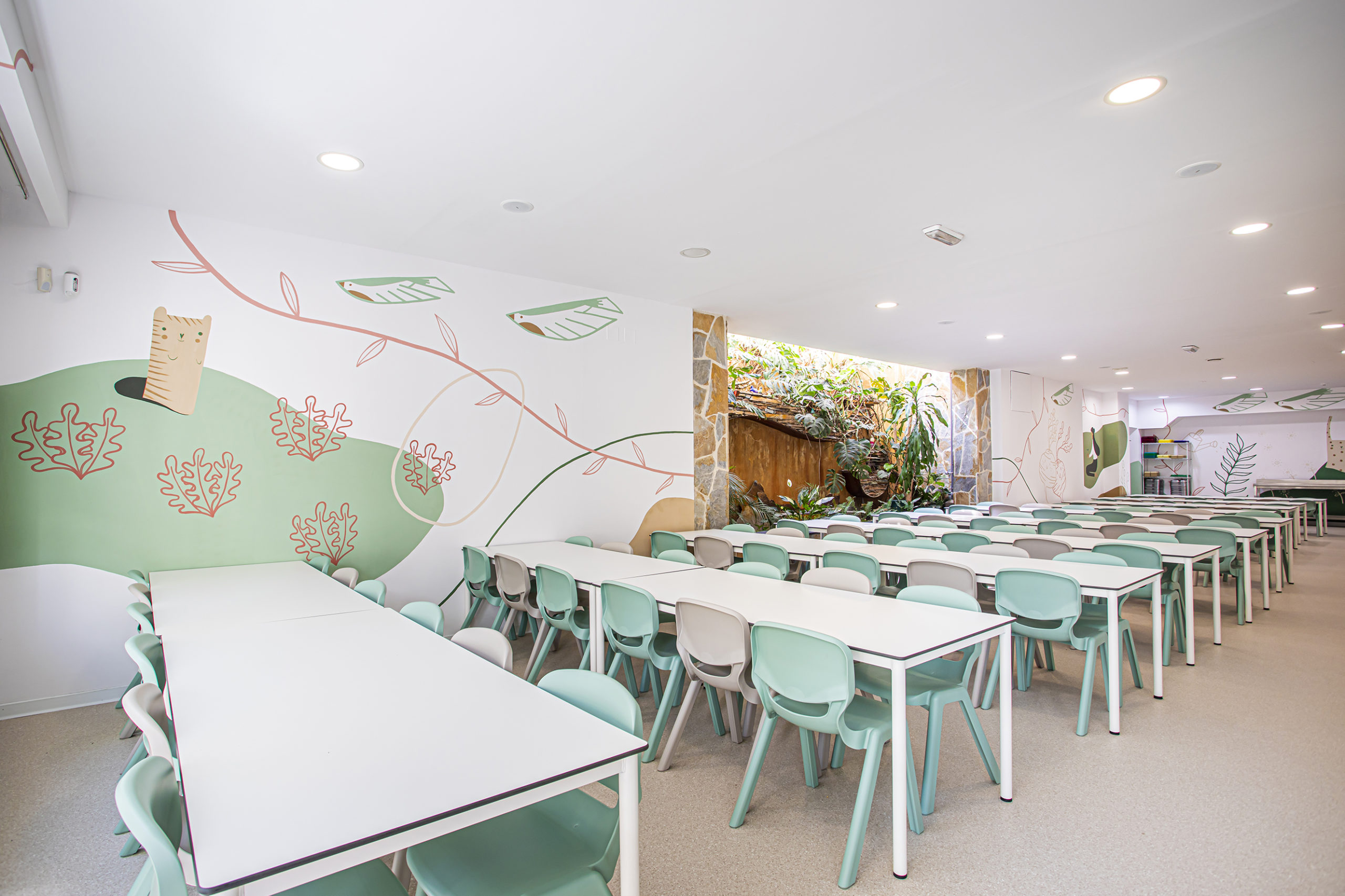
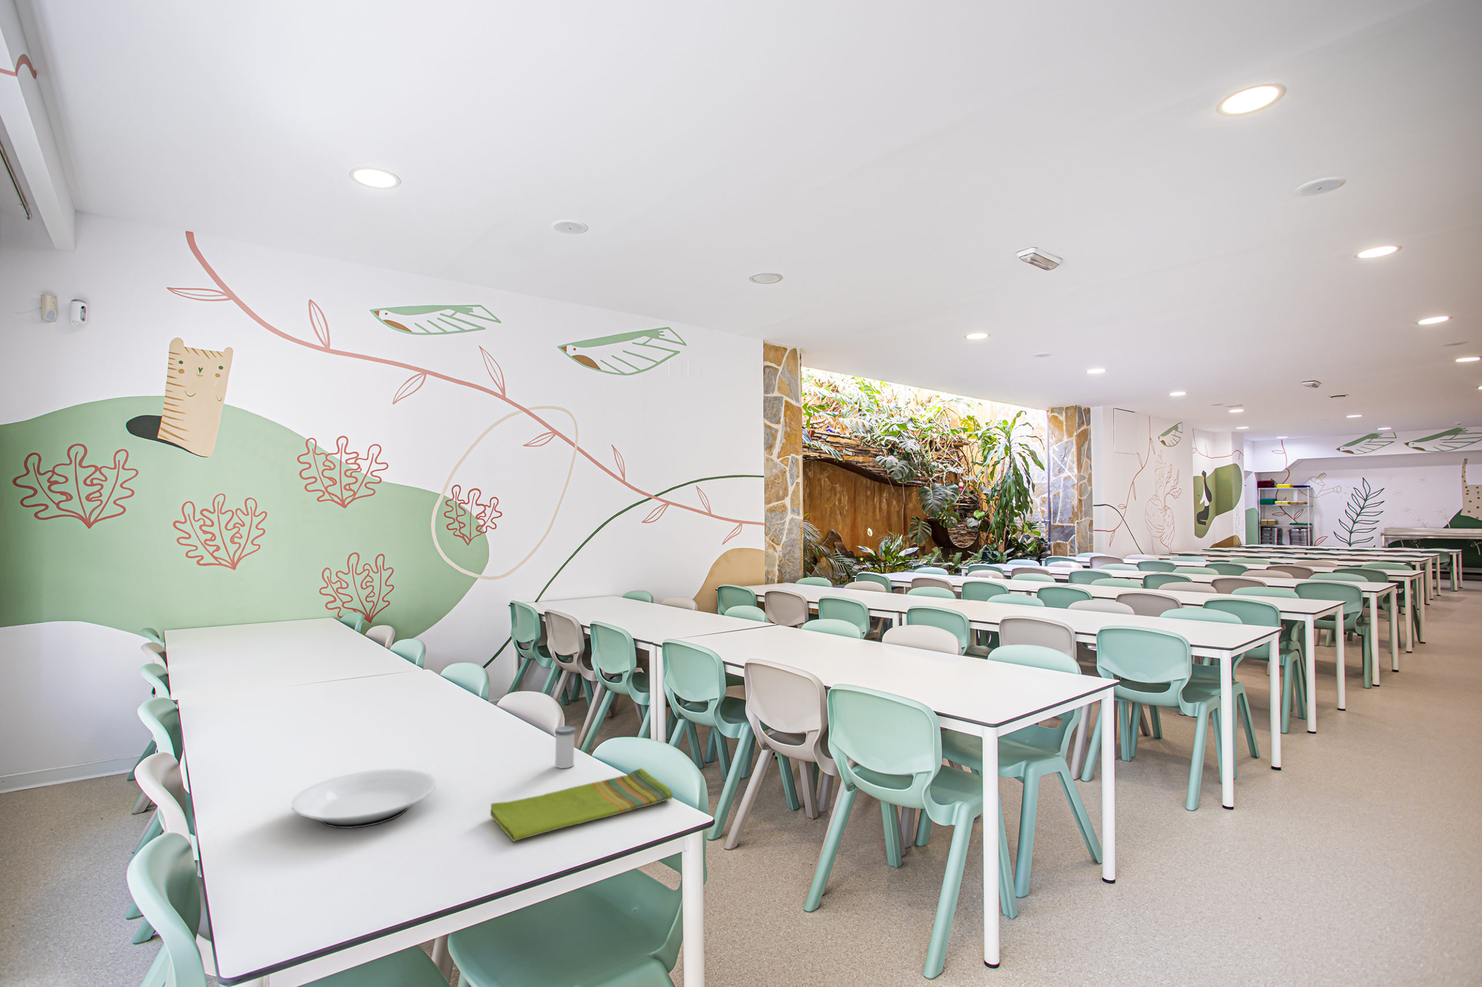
+ dish towel [489,768,673,842]
+ salt shaker [554,726,576,769]
+ plate [291,768,436,829]
